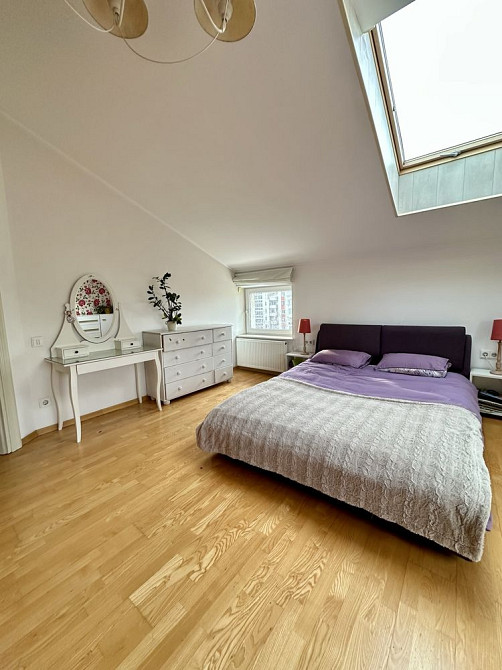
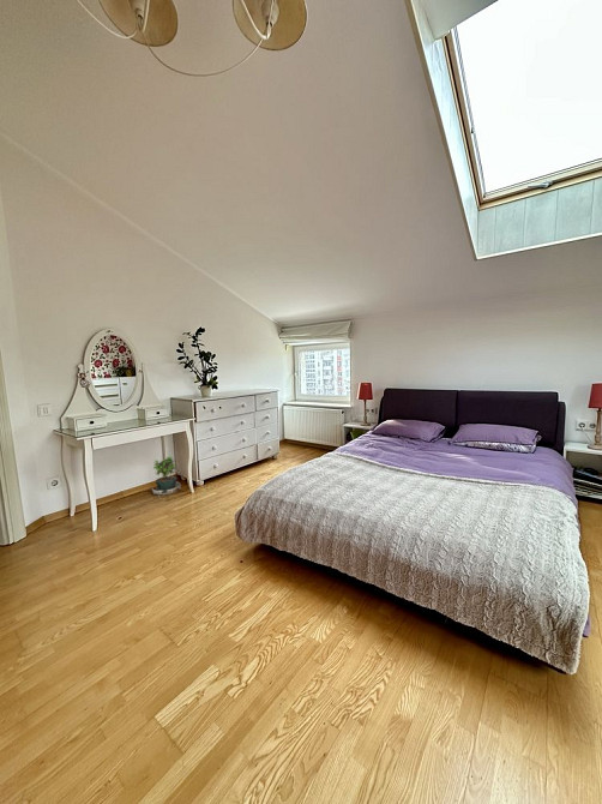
+ potted plant [151,455,182,499]
